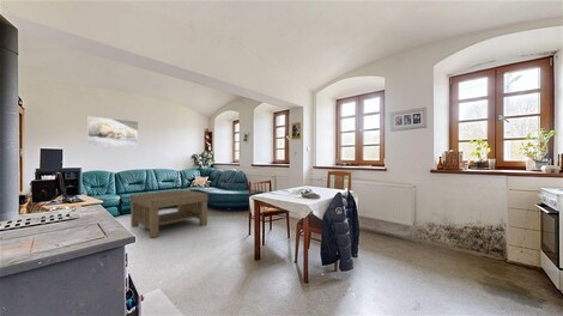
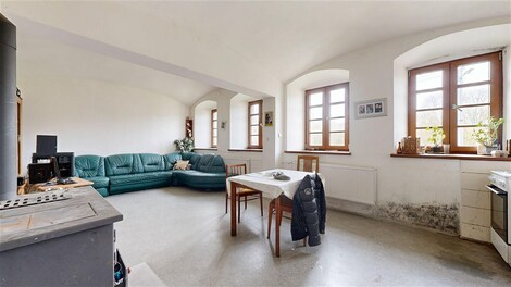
- coffee table [128,188,210,239]
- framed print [86,116,139,148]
